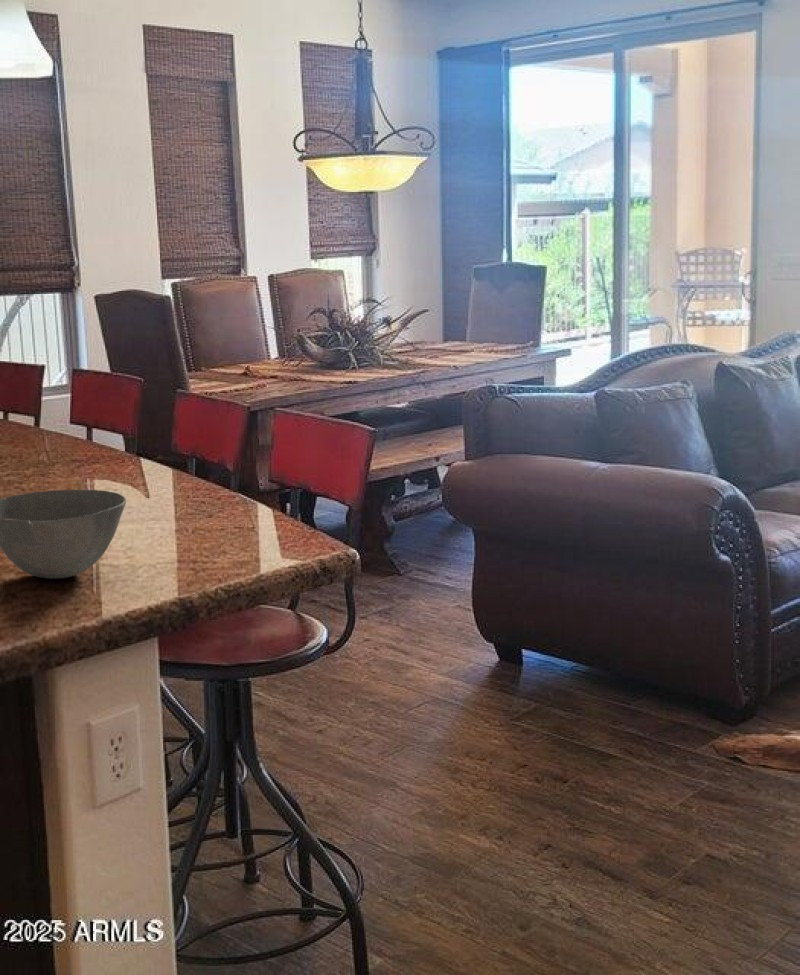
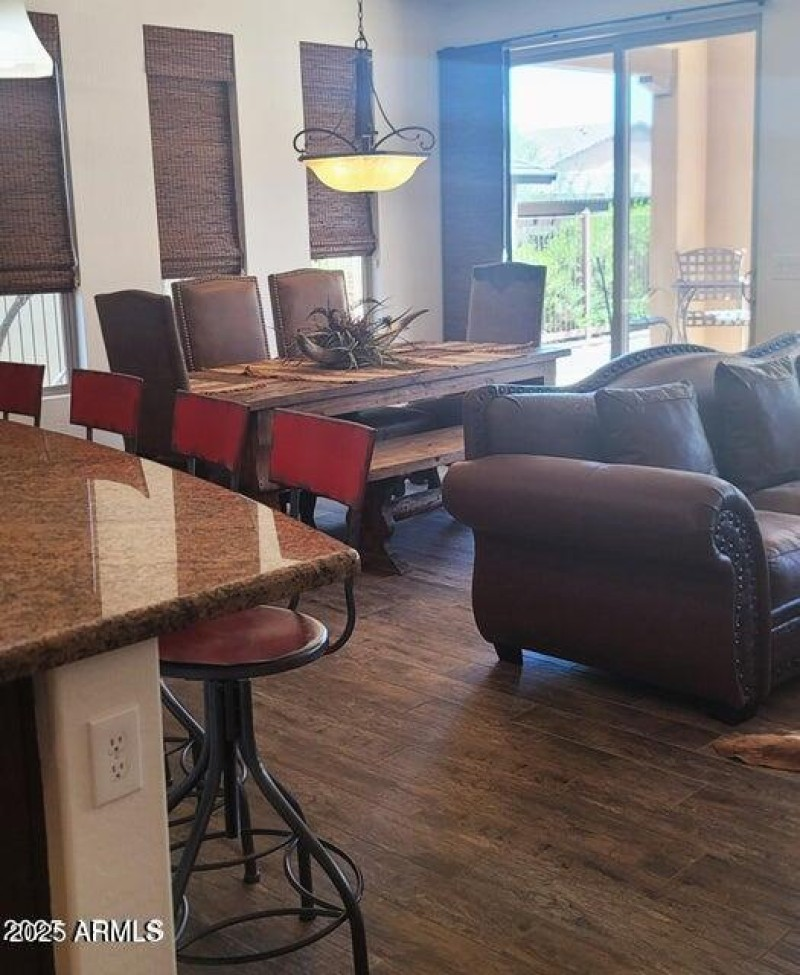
- bowl [0,489,127,580]
